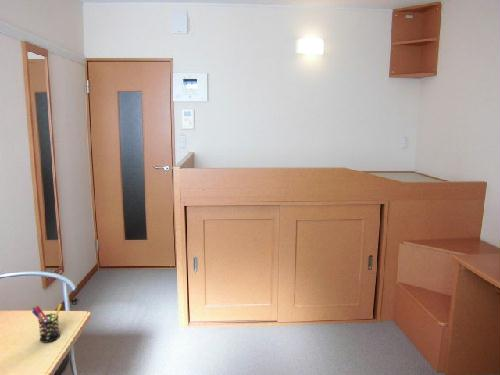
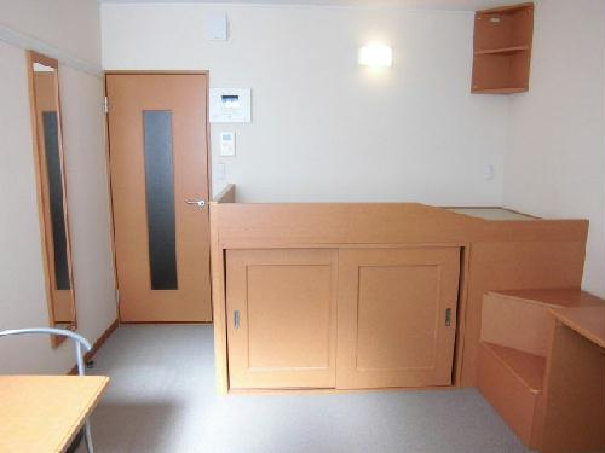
- pen holder [31,303,63,344]
